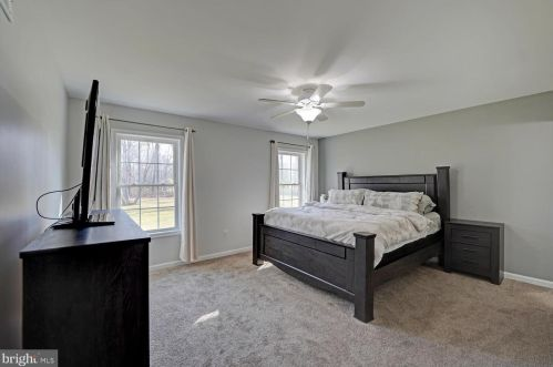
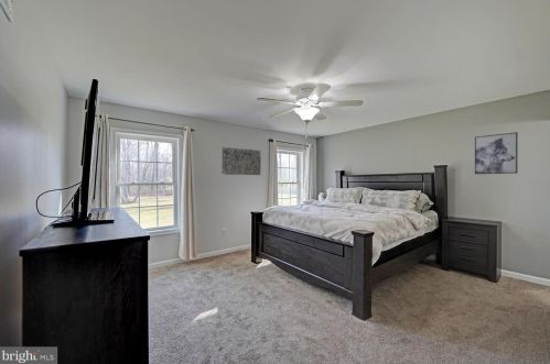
+ wall art [474,131,519,175]
+ stone relief [220,146,262,176]
